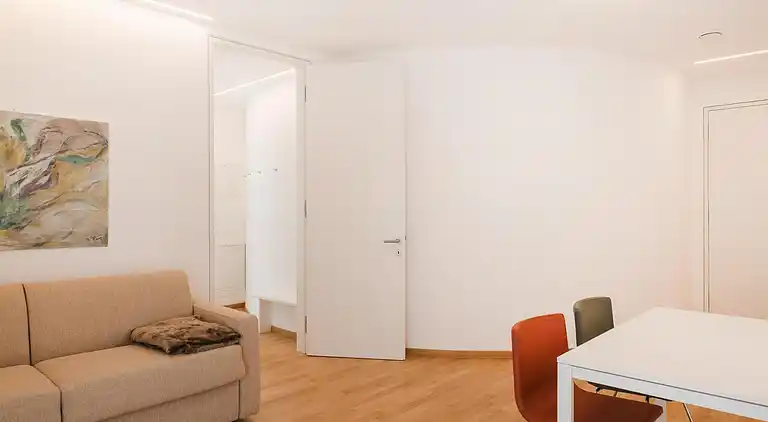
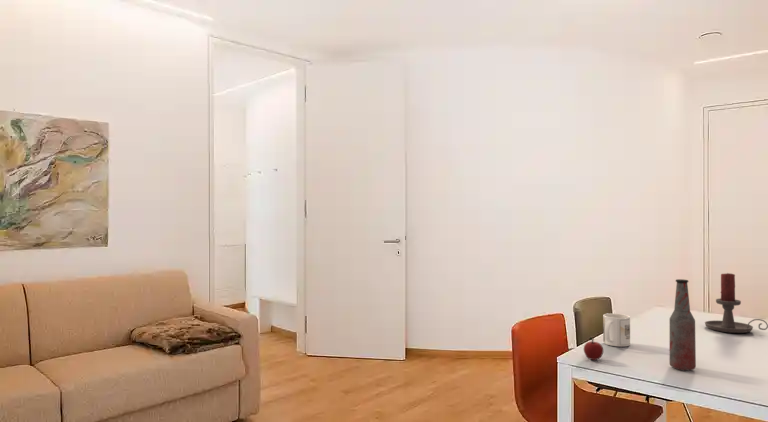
+ apple [583,336,604,361]
+ candle holder [704,272,768,334]
+ bottle [668,278,697,371]
+ mug [602,312,631,348]
